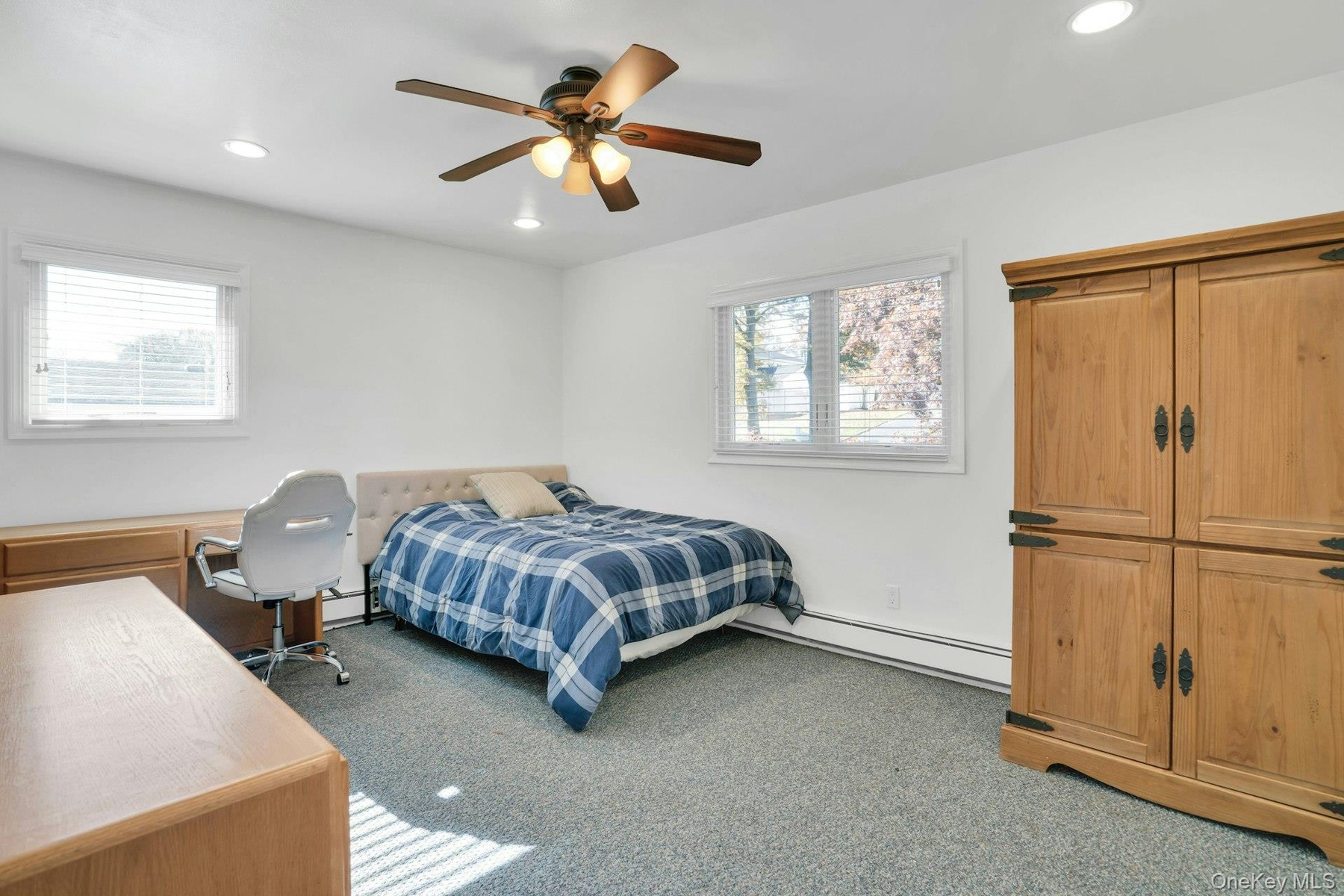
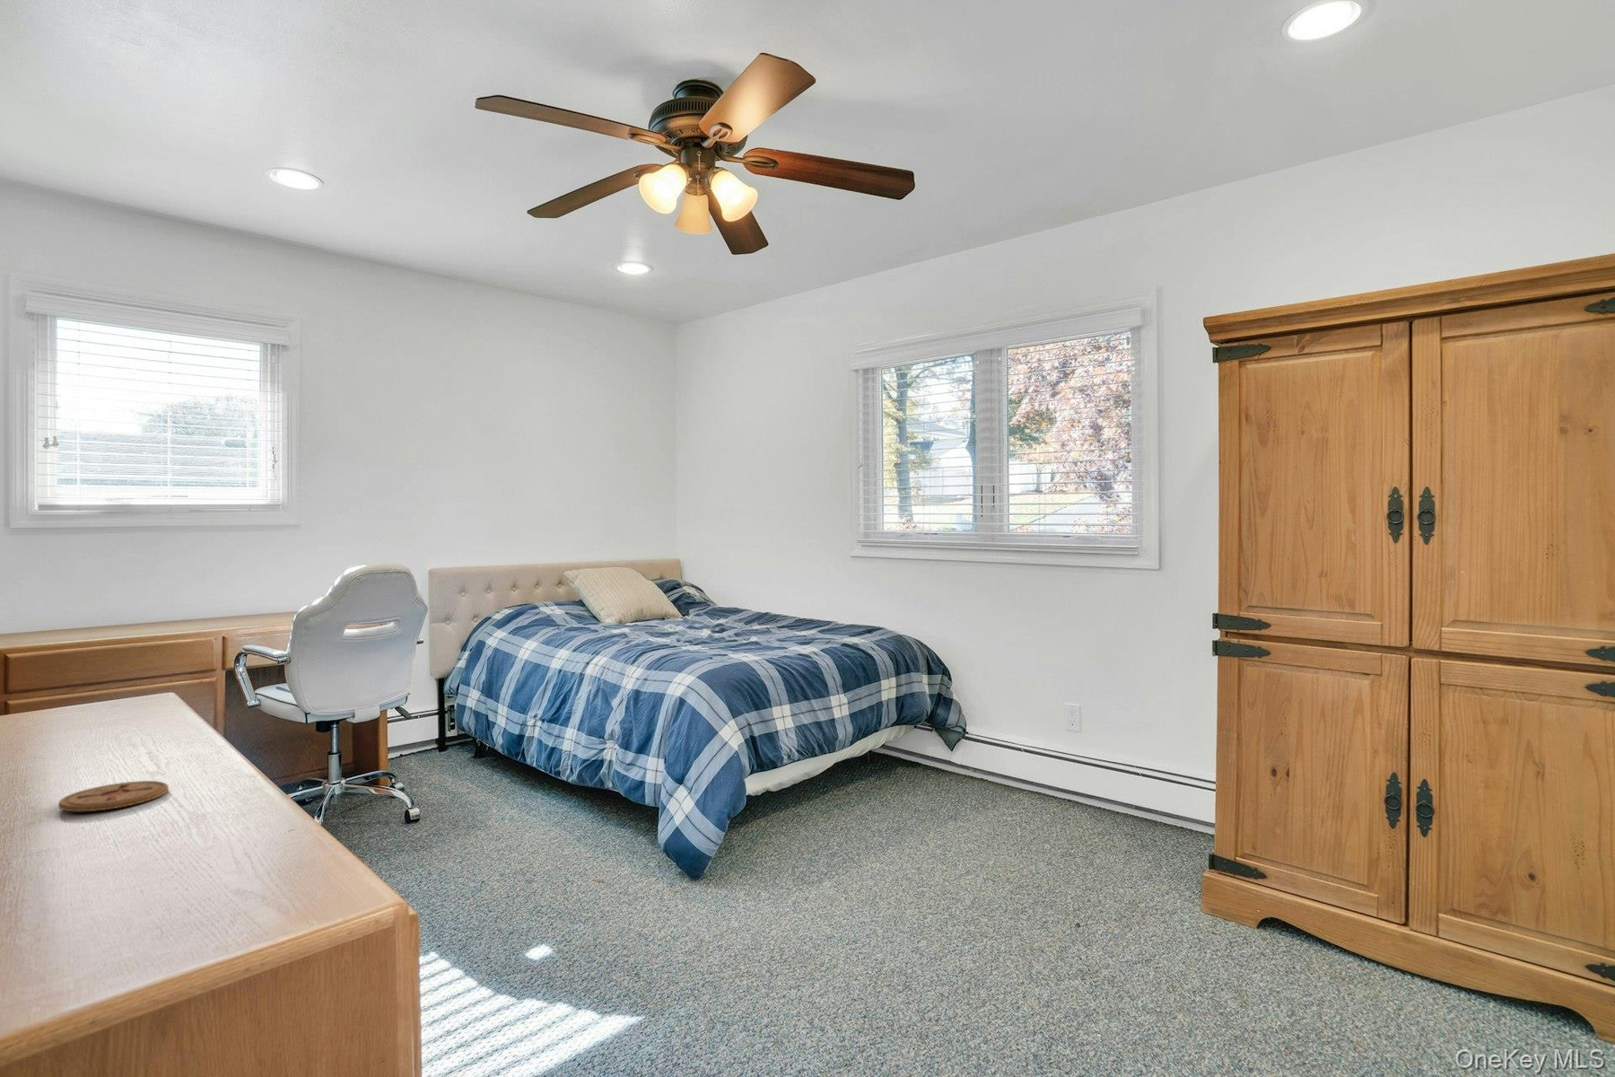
+ coaster [58,780,169,813]
